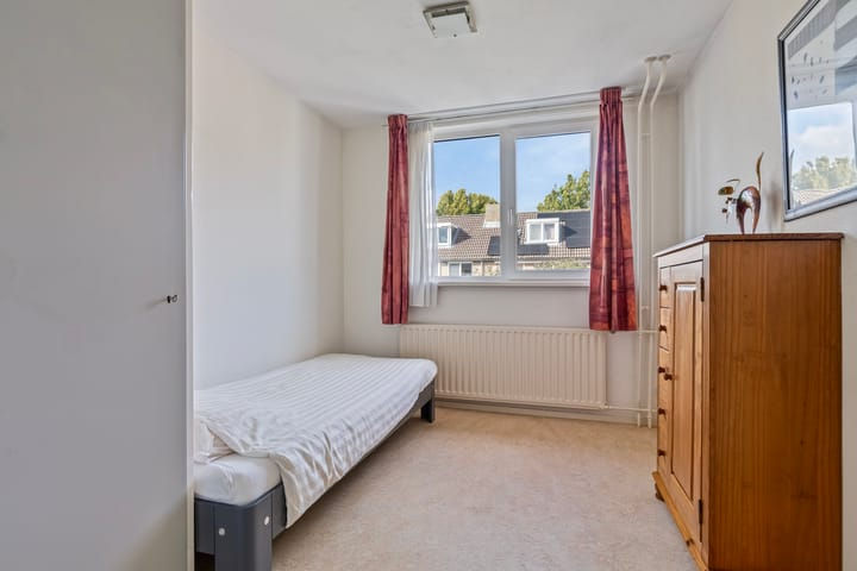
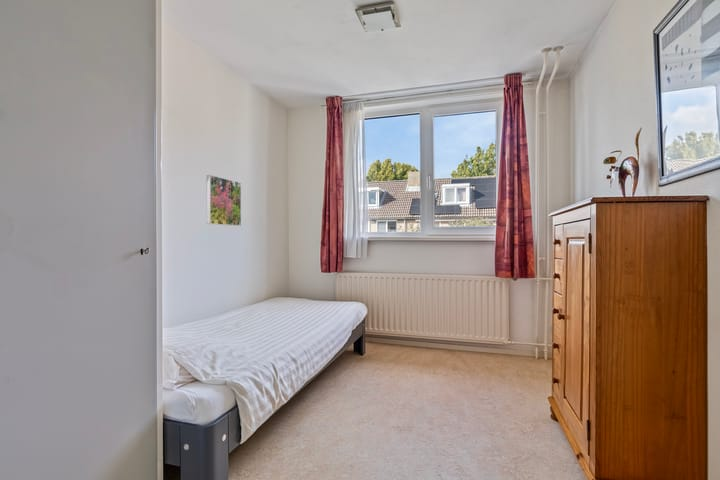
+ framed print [206,174,242,227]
